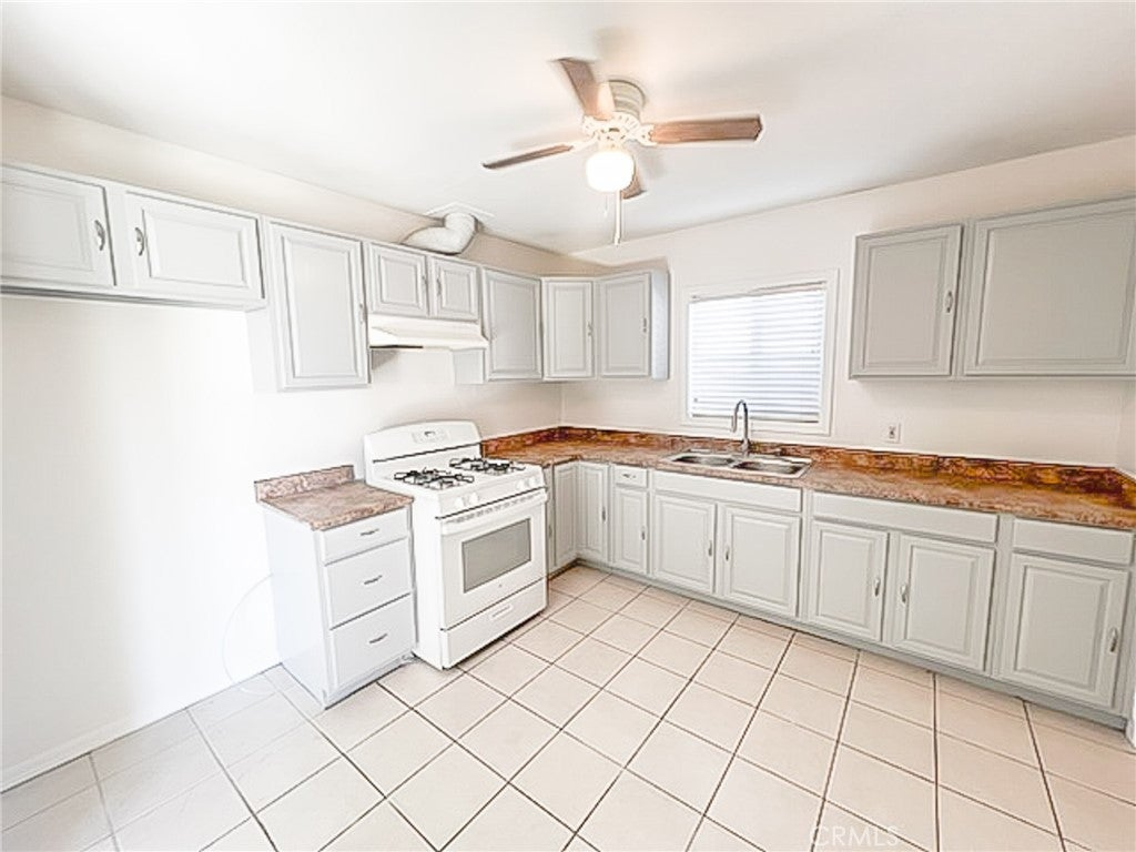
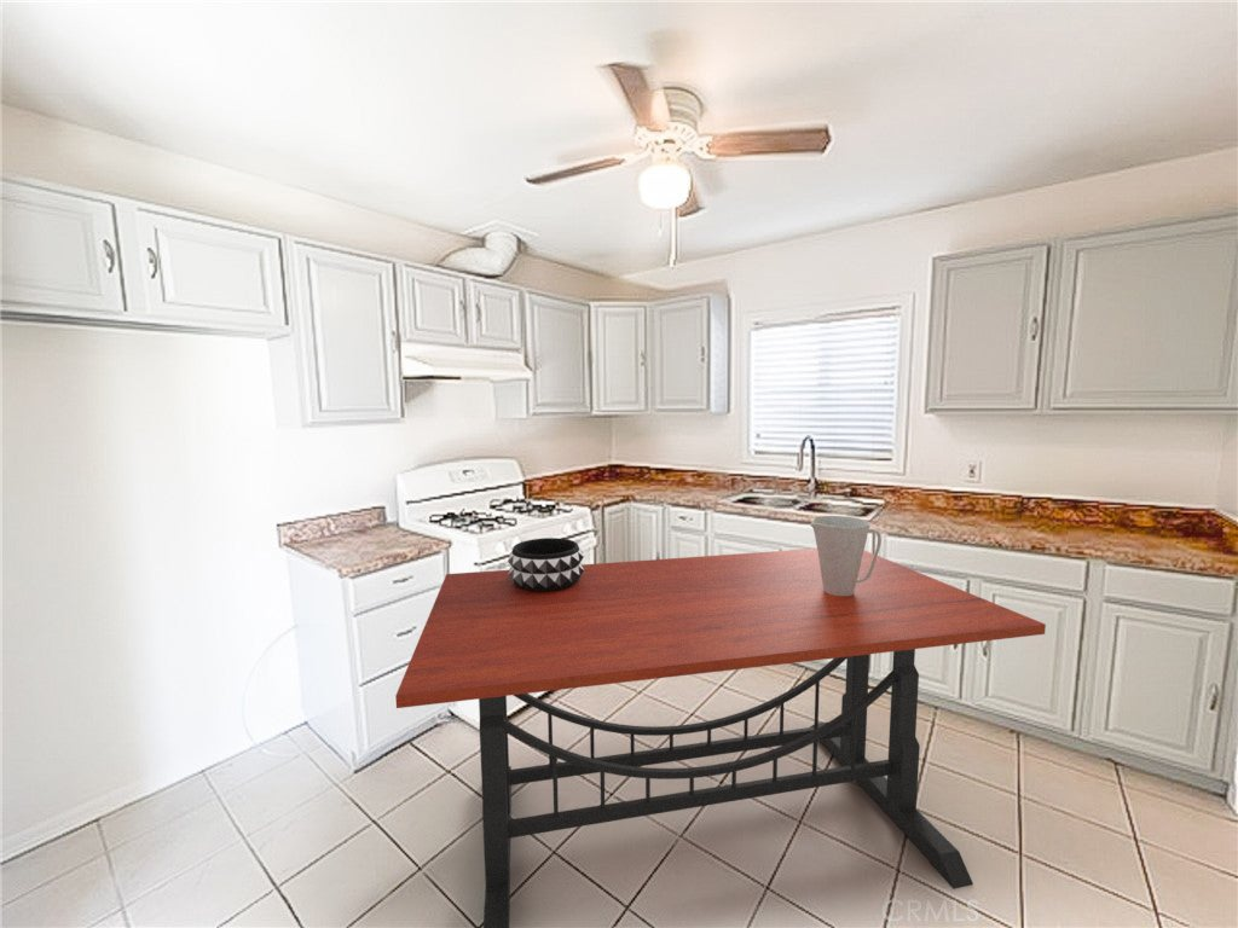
+ dining table [394,547,1047,928]
+ vase [810,515,883,596]
+ decorative bowl [507,536,585,592]
